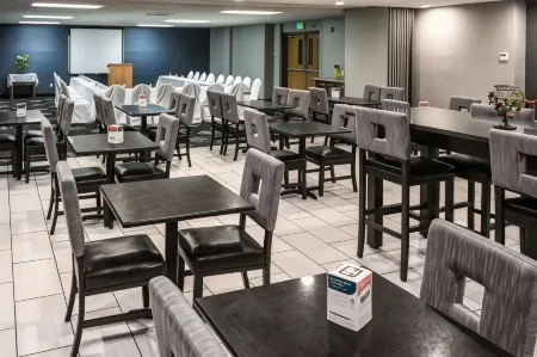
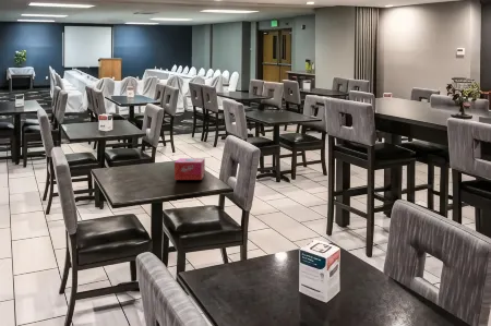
+ tissue box [173,157,206,181]
